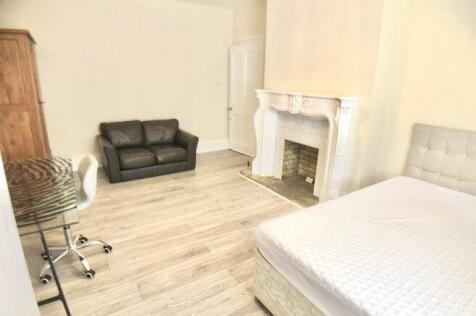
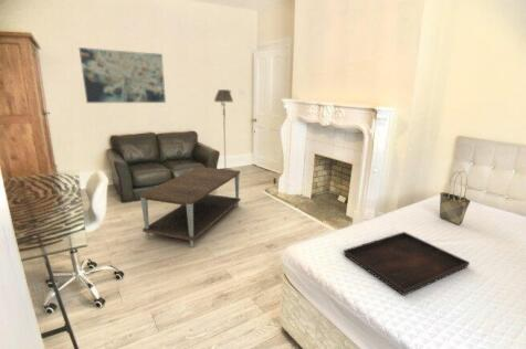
+ serving tray [343,231,471,297]
+ floor lamp [213,88,234,170]
+ coffee table [138,166,241,248]
+ wall art [77,46,167,104]
+ tote bag [439,170,472,225]
